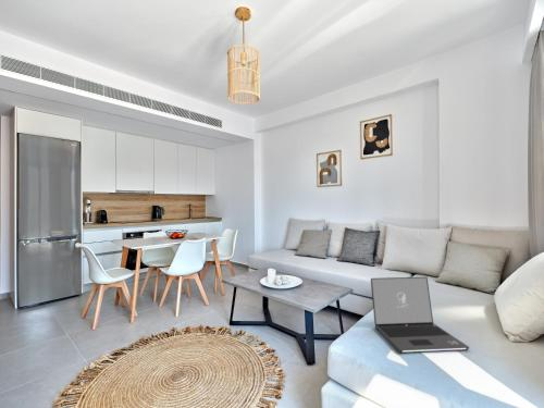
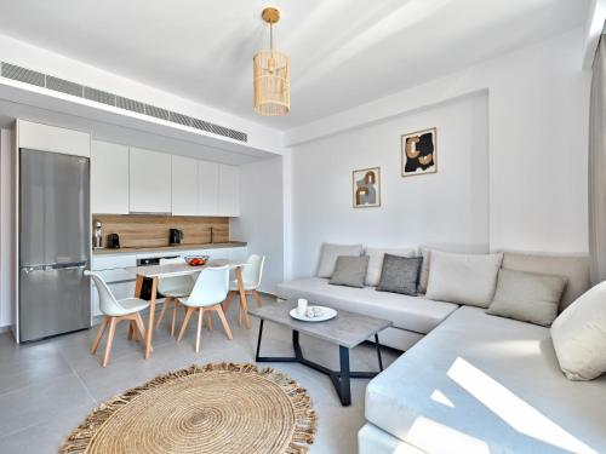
- laptop [370,276,470,354]
